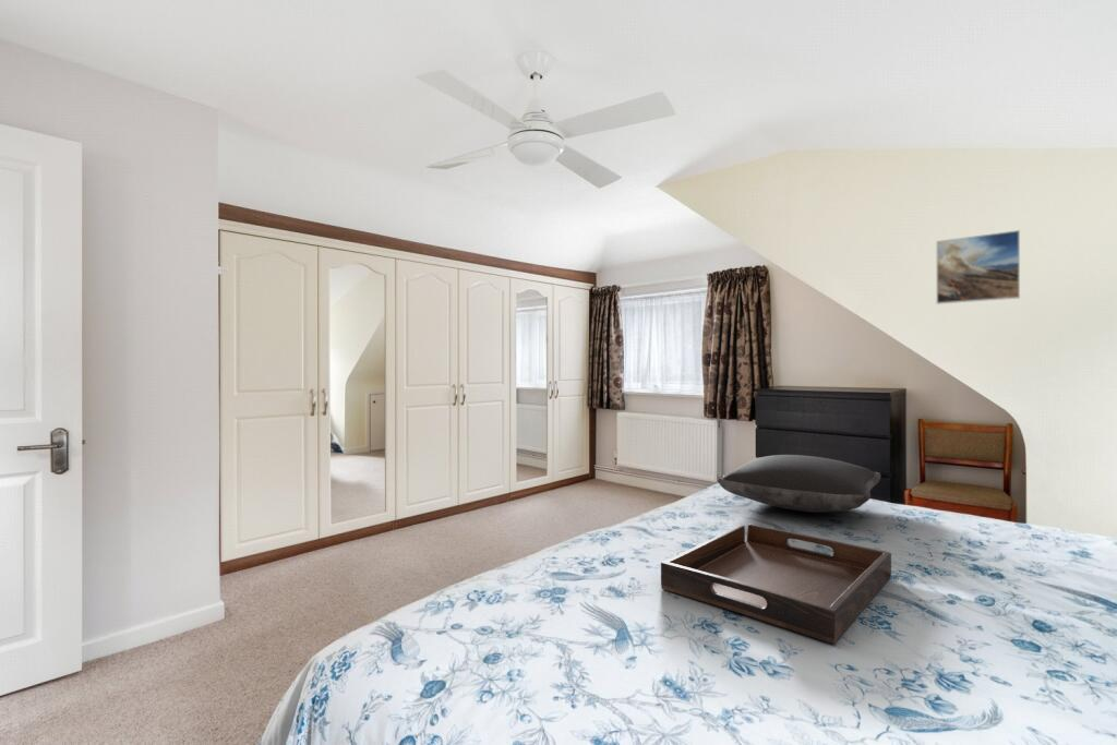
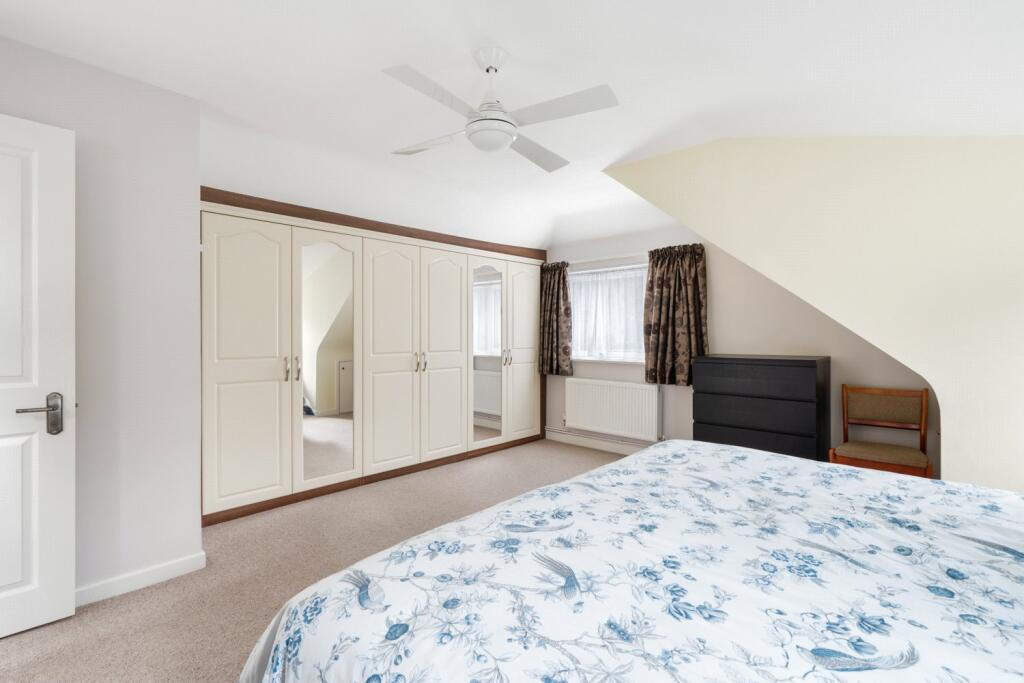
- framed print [936,229,1021,305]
- serving tray [660,524,892,645]
- pillow [717,454,881,514]
